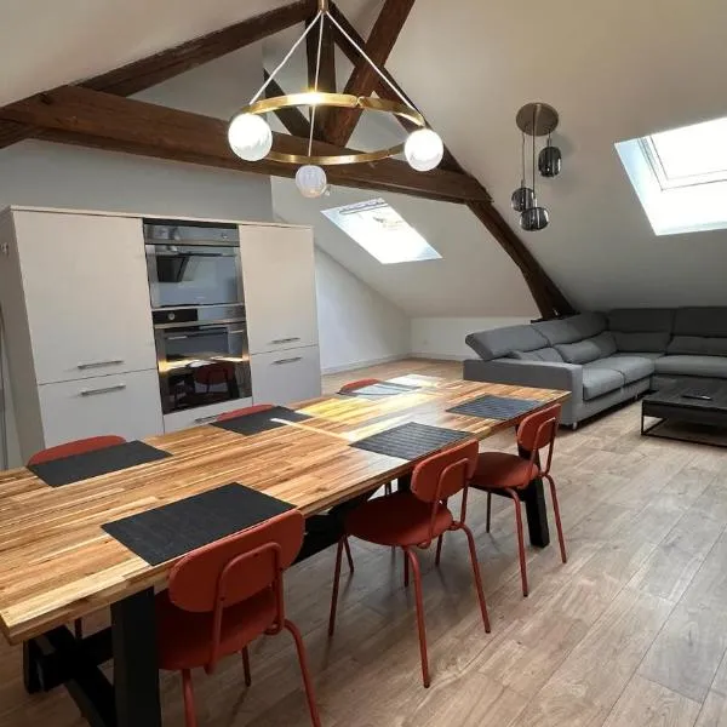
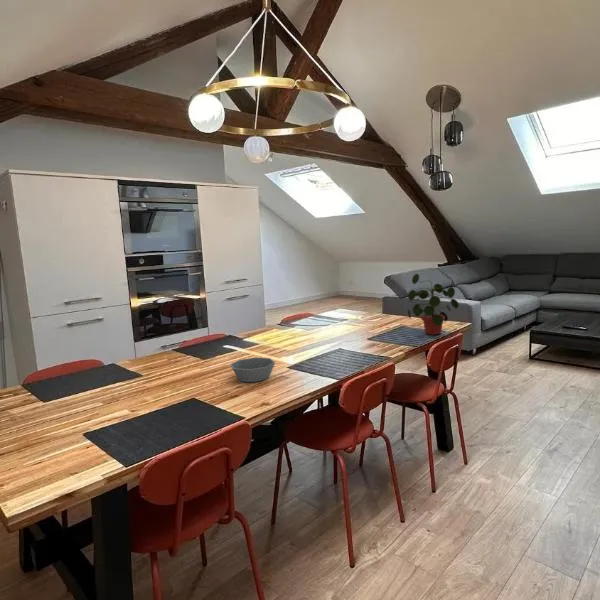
+ potted plant [407,273,460,336]
+ bowl [229,357,276,383]
